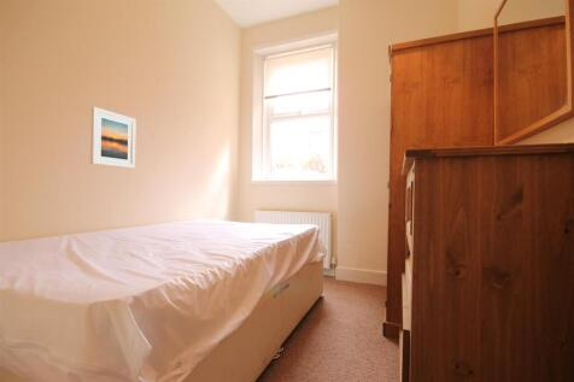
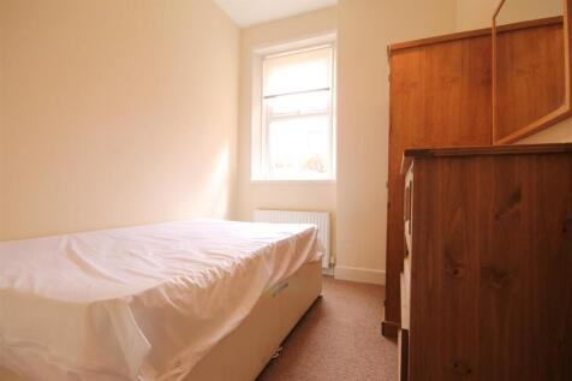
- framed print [89,106,137,170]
